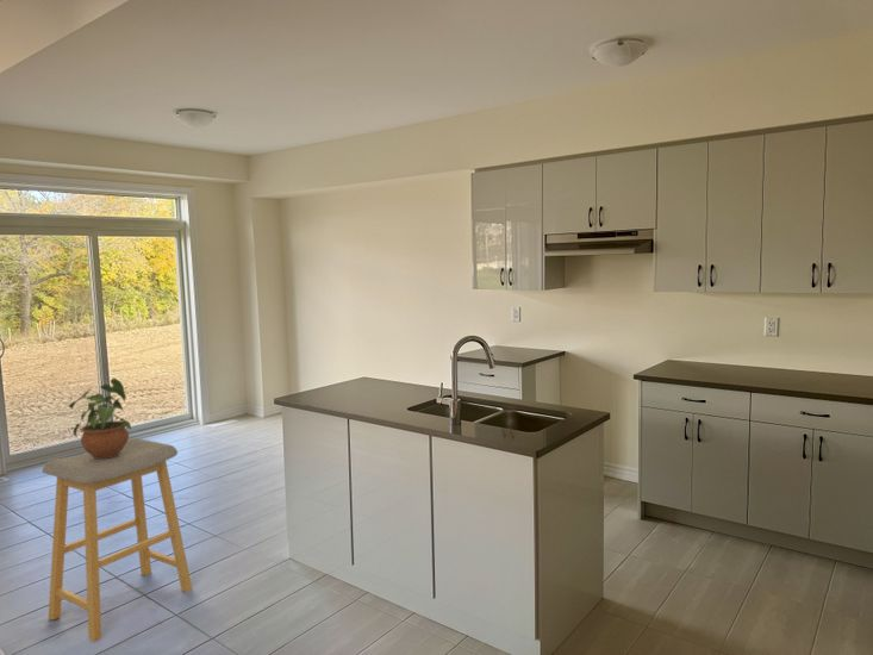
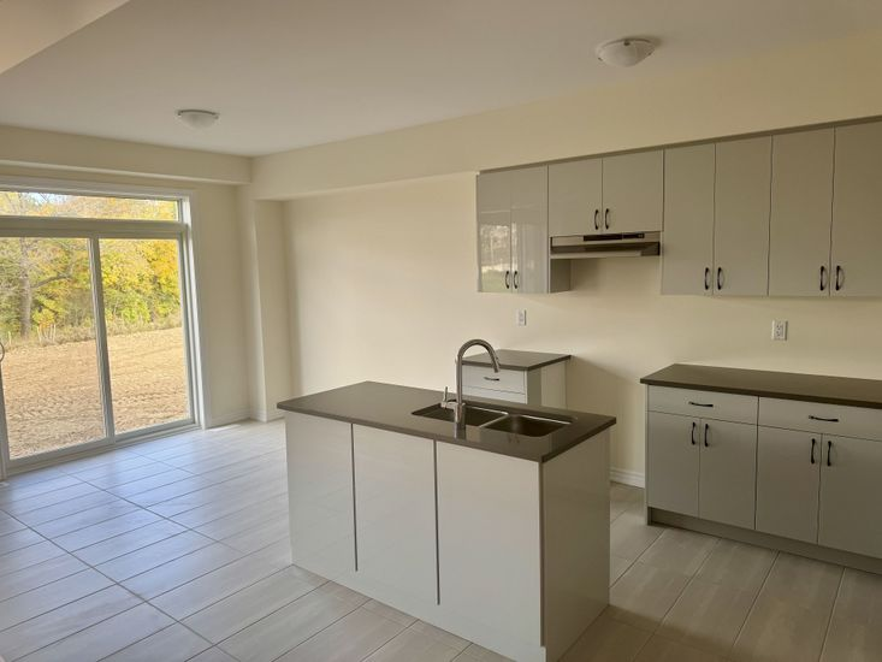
- potted plant [68,378,132,458]
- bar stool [40,437,194,643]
